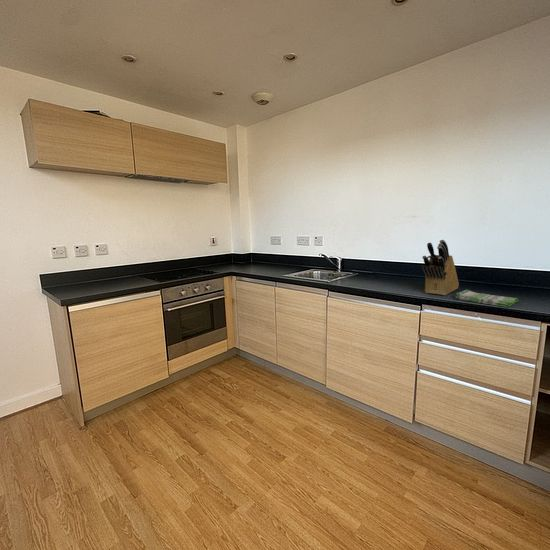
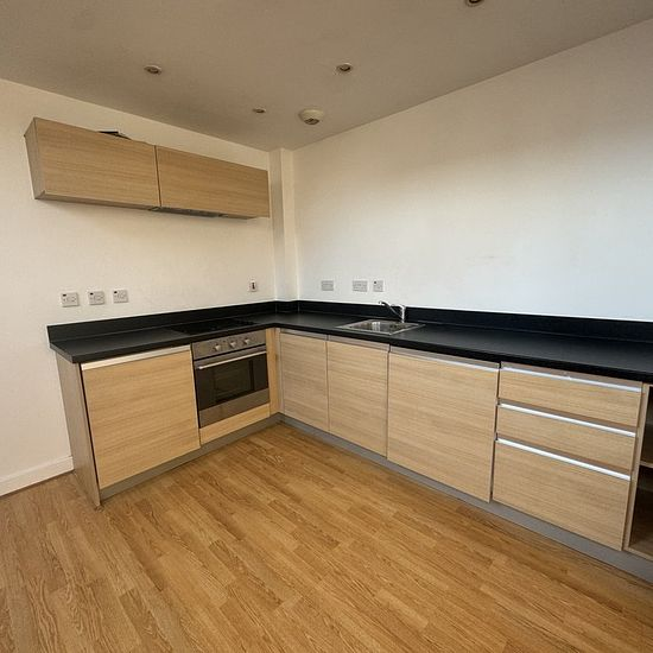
- dish towel [454,289,519,308]
- knife block [421,239,460,296]
